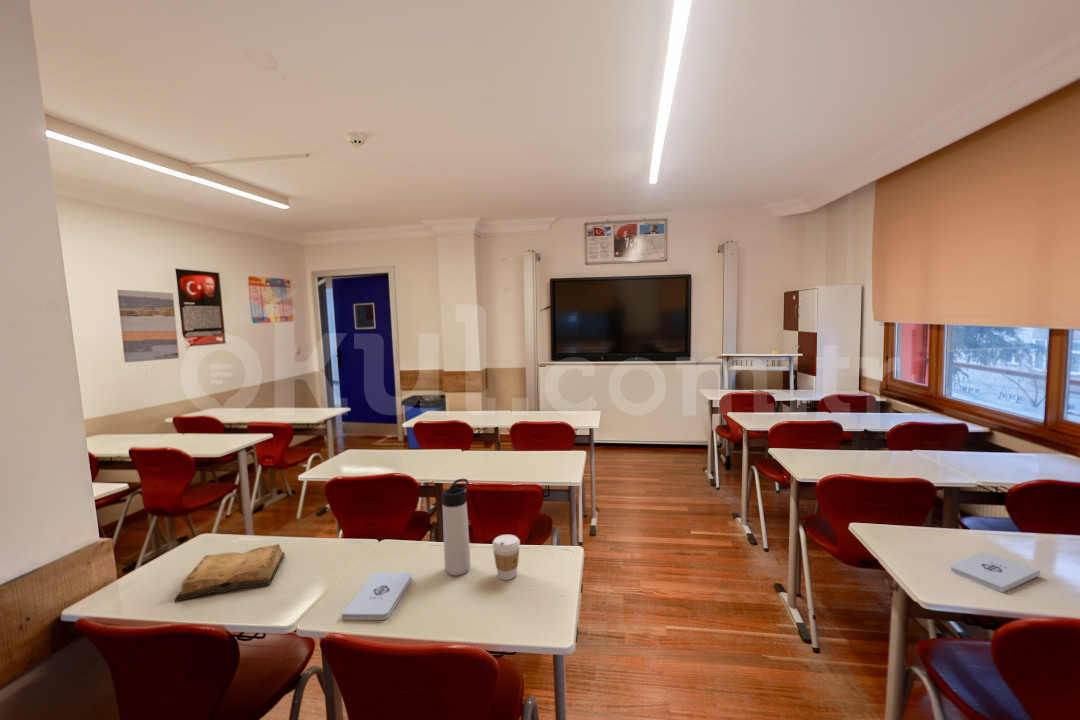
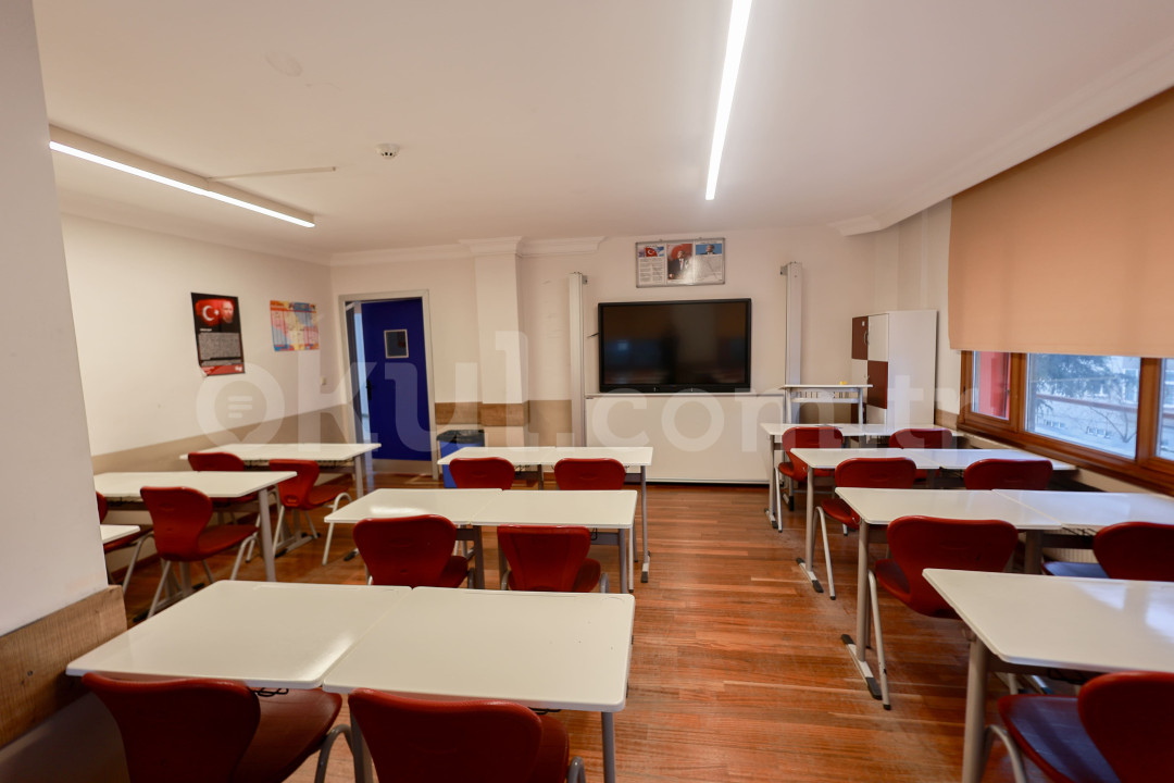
- notepad [341,571,413,621]
- coffee cup [492,534,521,581]
- wall art [116,289,180,363]
- thermos bottle [441,478,471,576]
- notepad [949,551,1041,594]
- diary [174,543,286,603]
